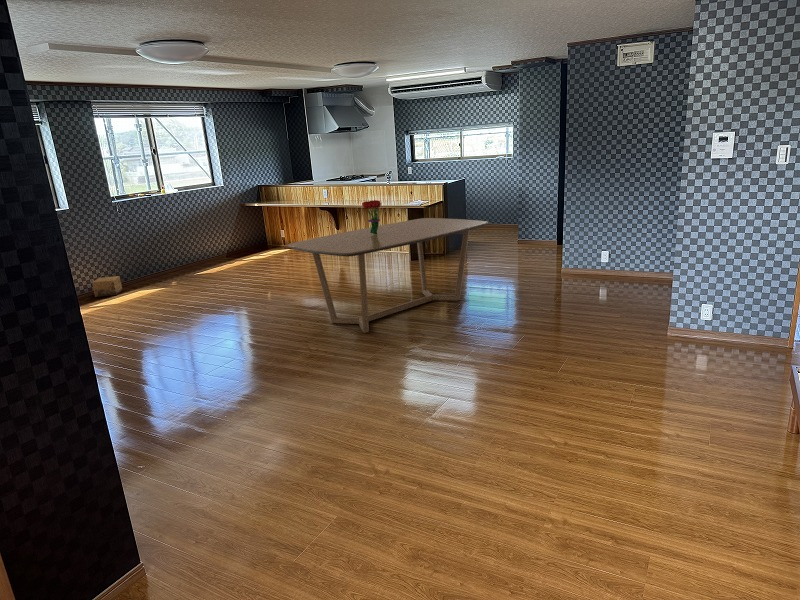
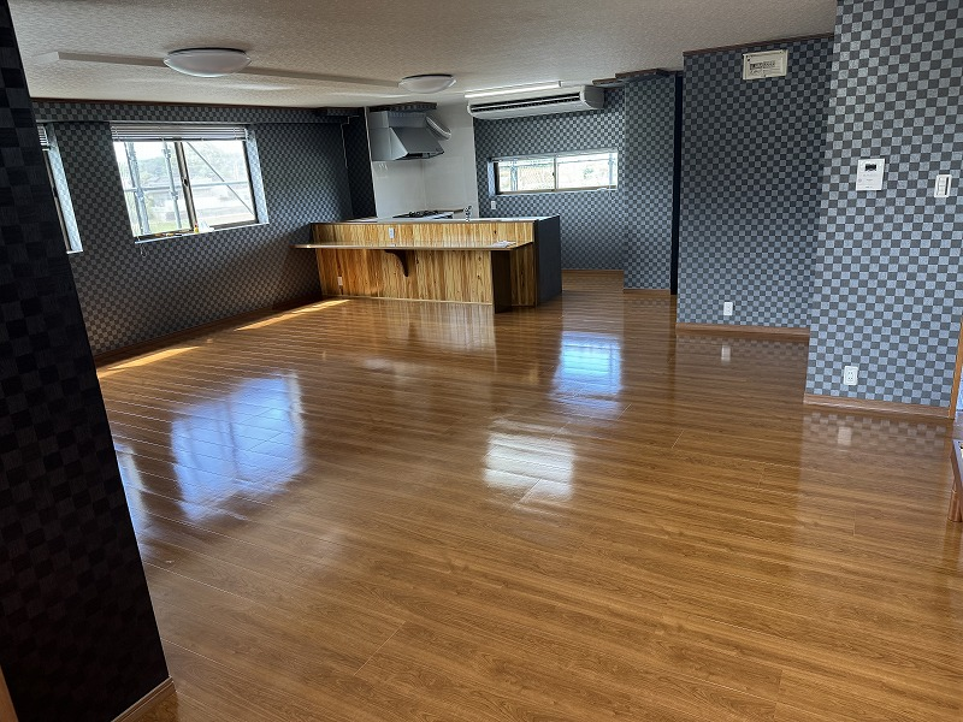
- cardboard box [91,275,123,298]
- dining table [286,217,490,334]
- bouquet [361,199,382,234]
